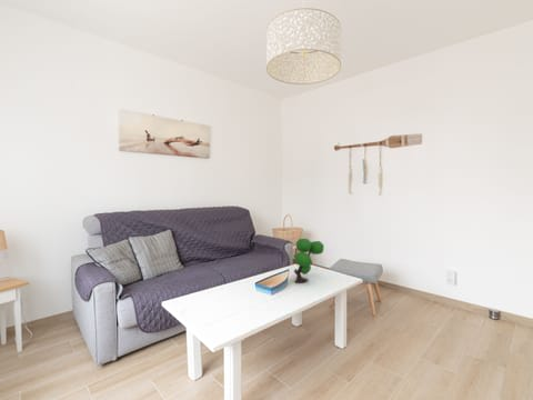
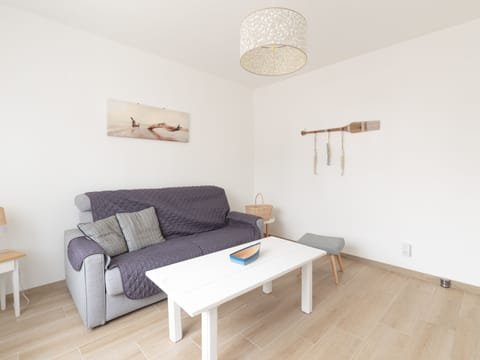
- plant [293,238,325,283]
